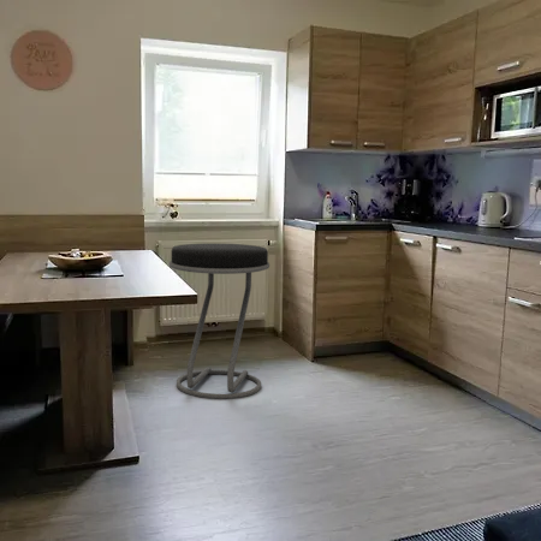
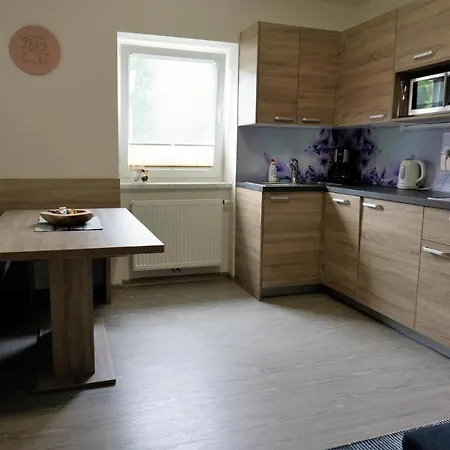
- stool [168,243,270,400]
